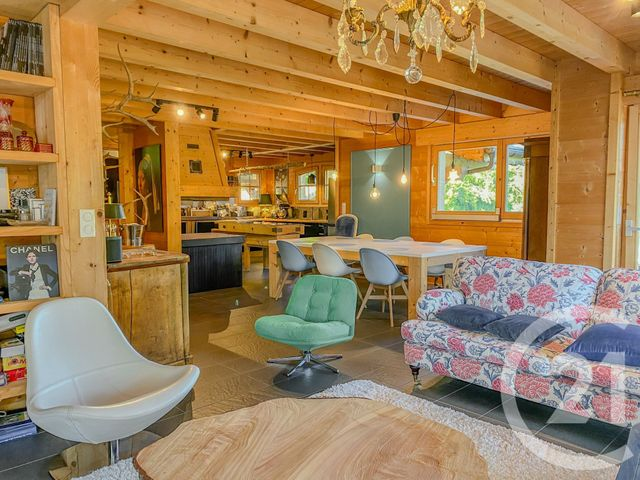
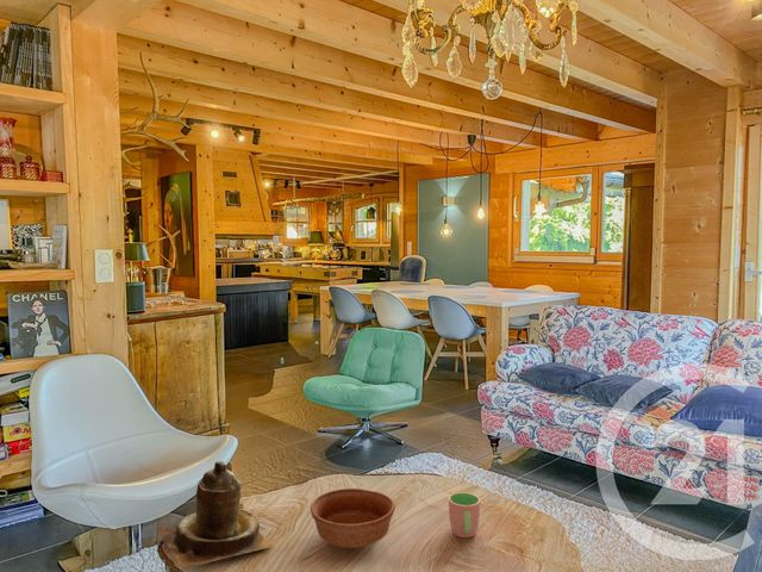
+ bowl [310,487,396,549]
+ cup [448,491,481,539]
+ teapot [155,460,274,568]
